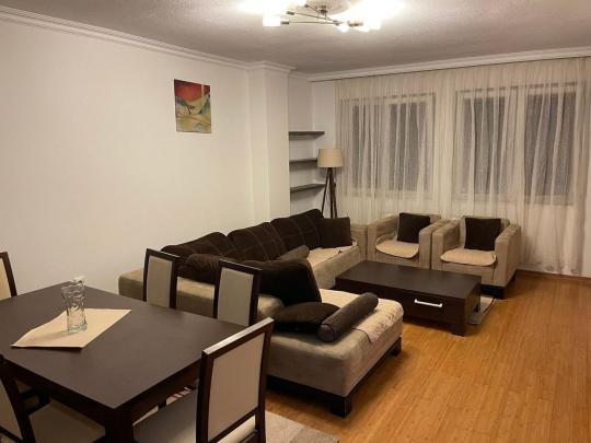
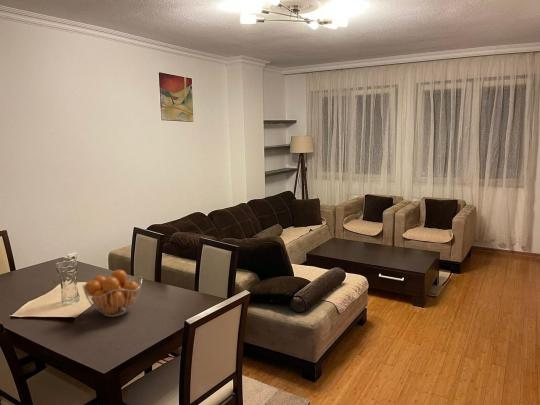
+ fruit basket [81,269,143,318]
